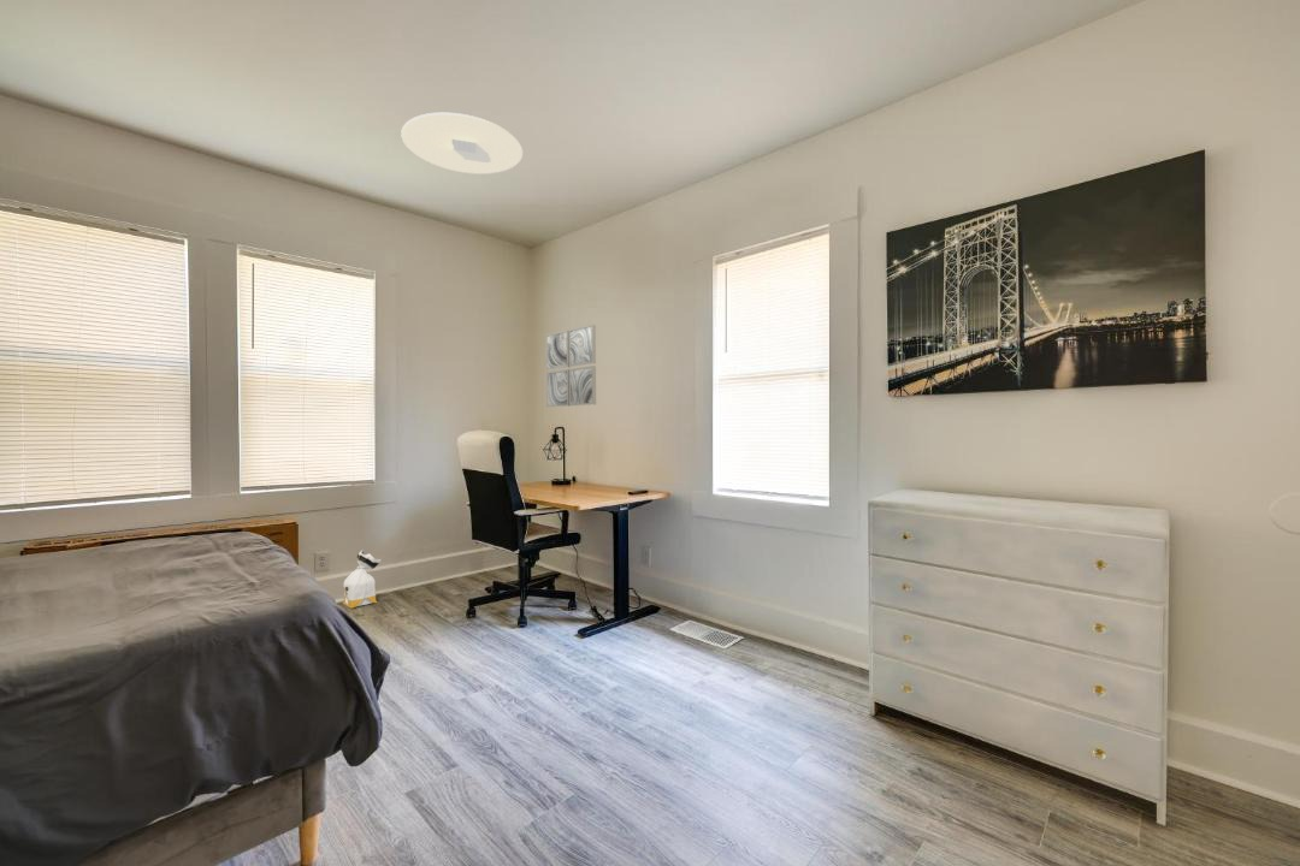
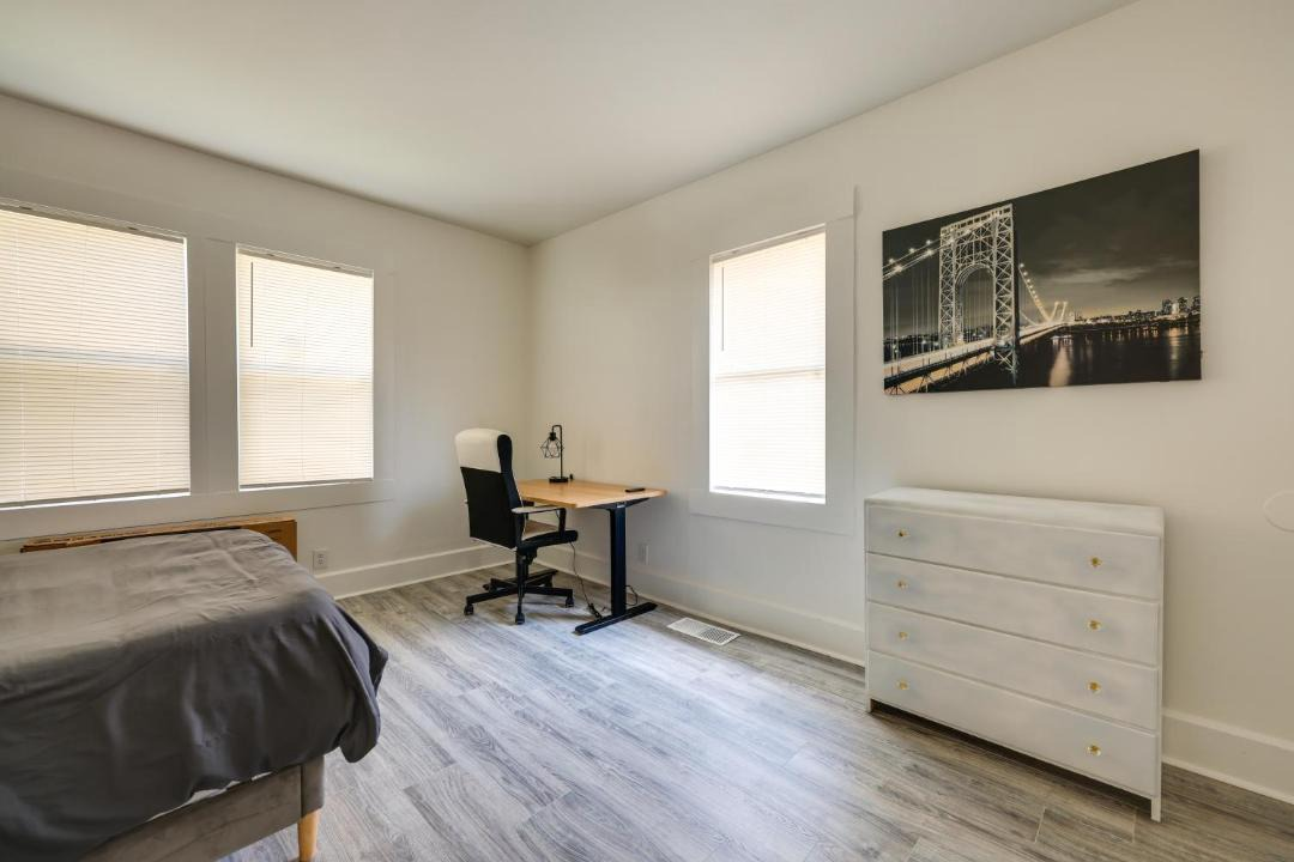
- ceiling light [400,112,524,176]
- bag [342,547,383,609]
- wall art [545,324,597,409]
